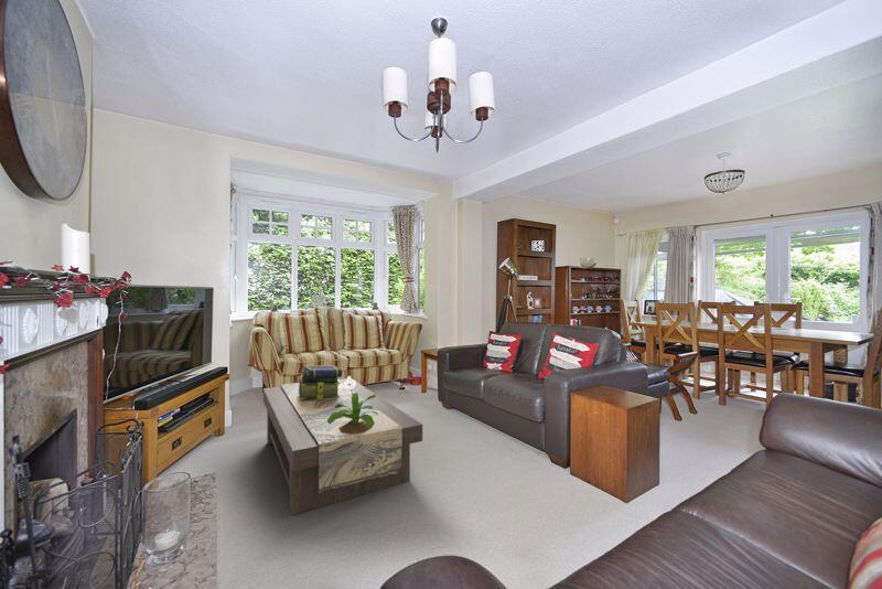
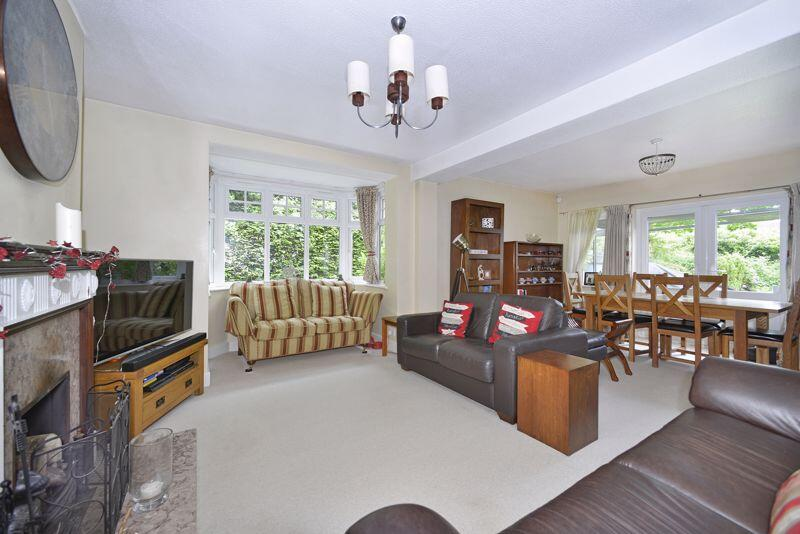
- potted flower [327,375,378,435]
- coffee table [262,377,423,516]
- stack of books [299,364,343,399]
